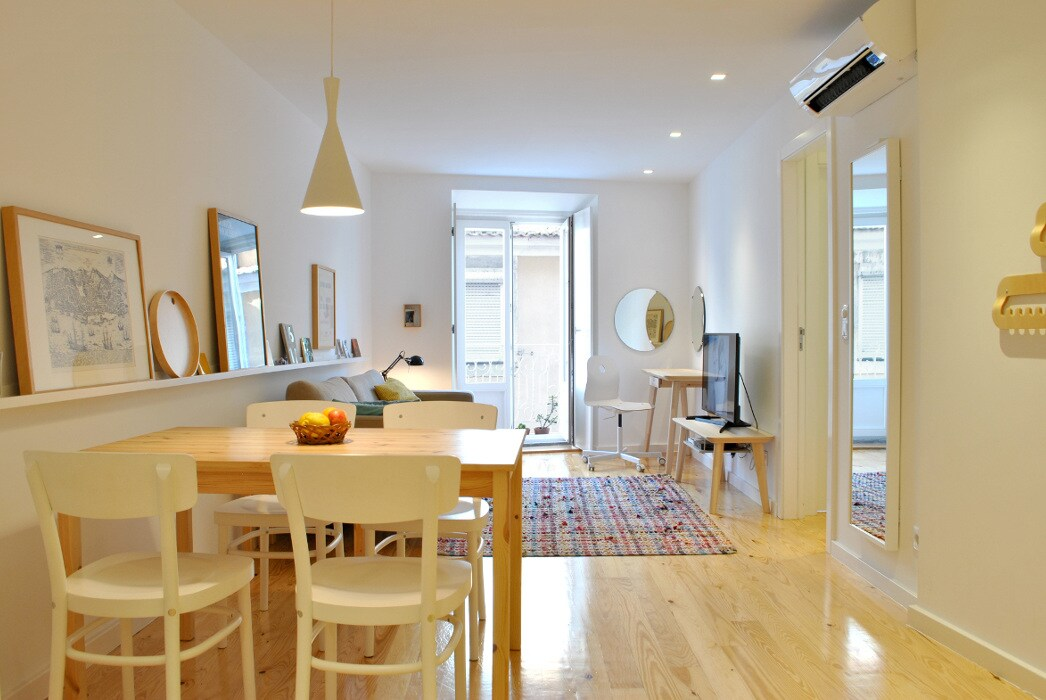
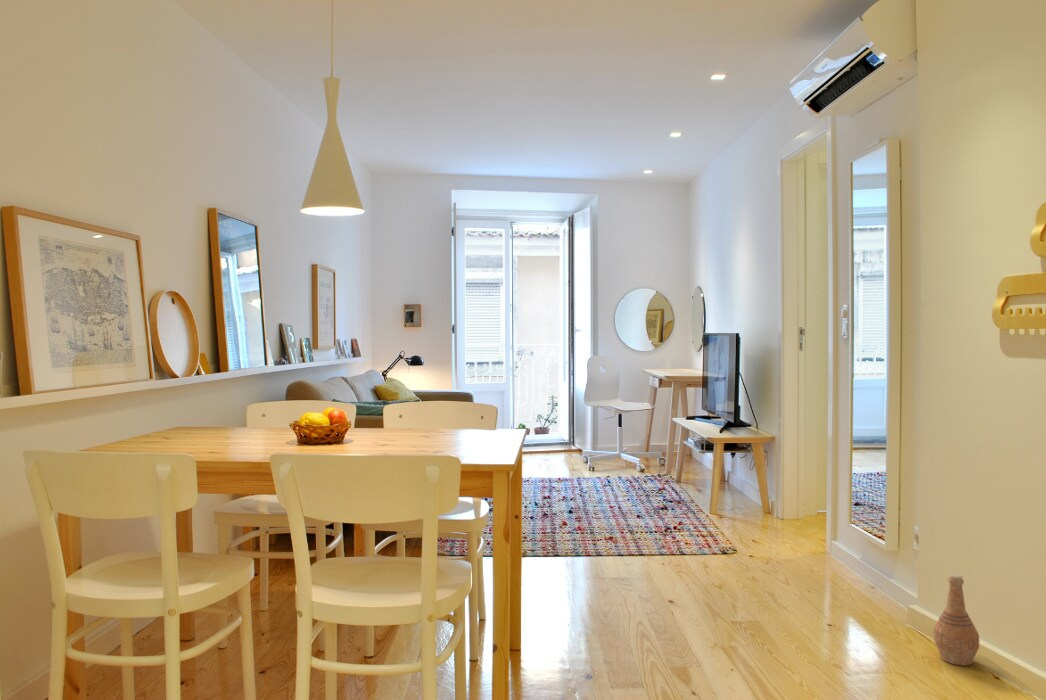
+ vase [932,573,980,667]
